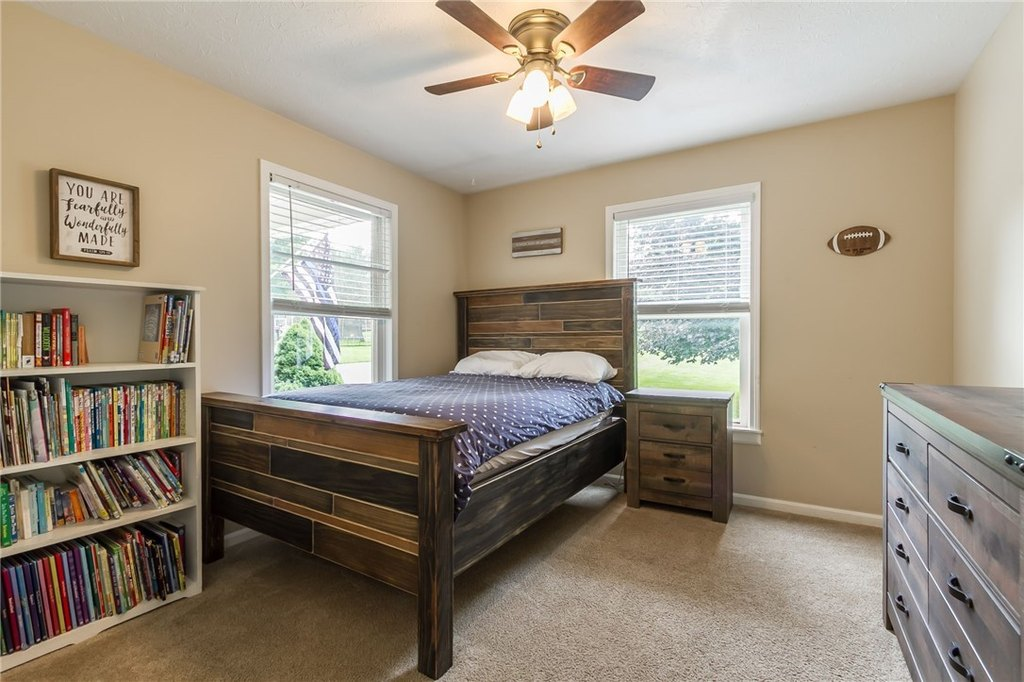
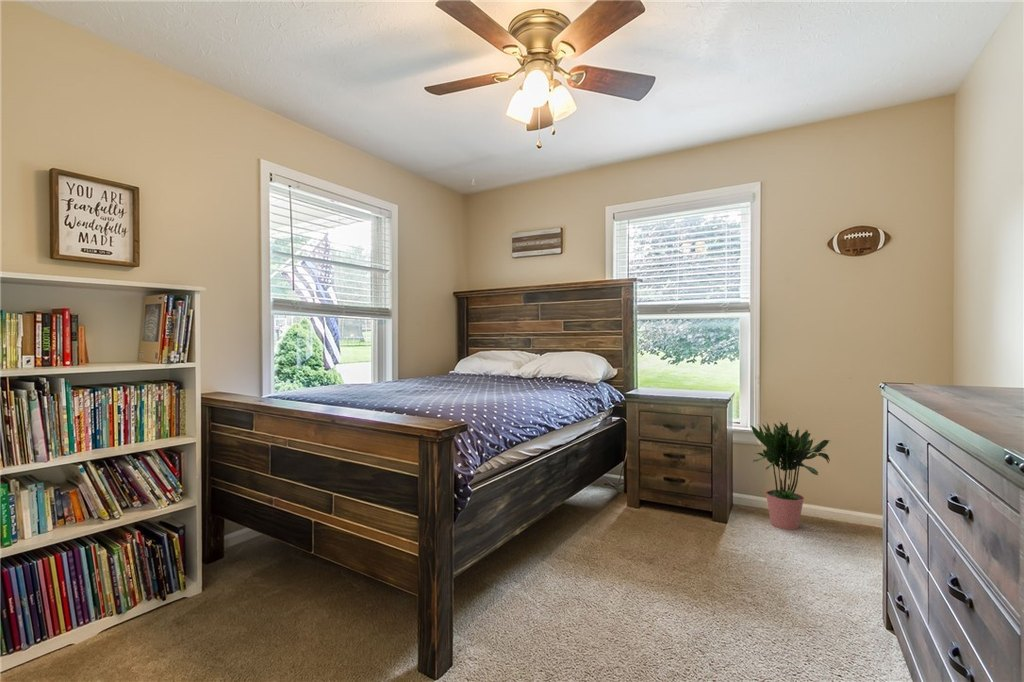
+ potted plant [750,420,832,531]
